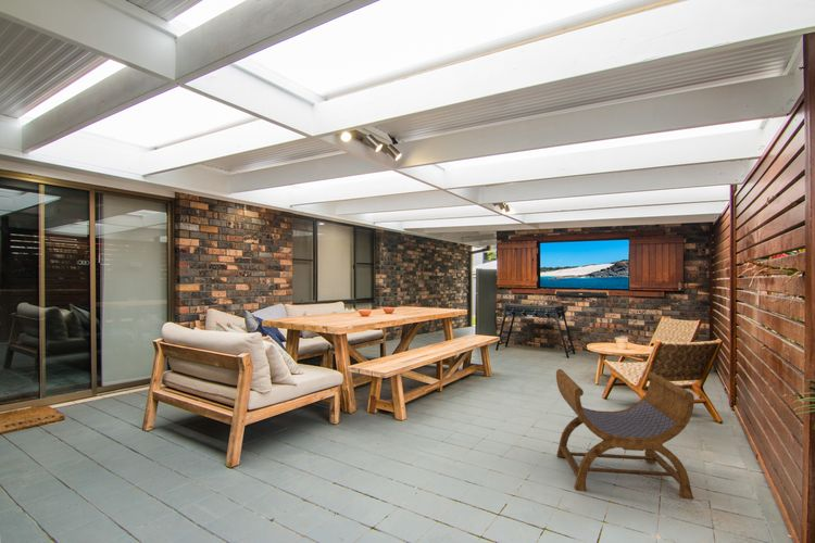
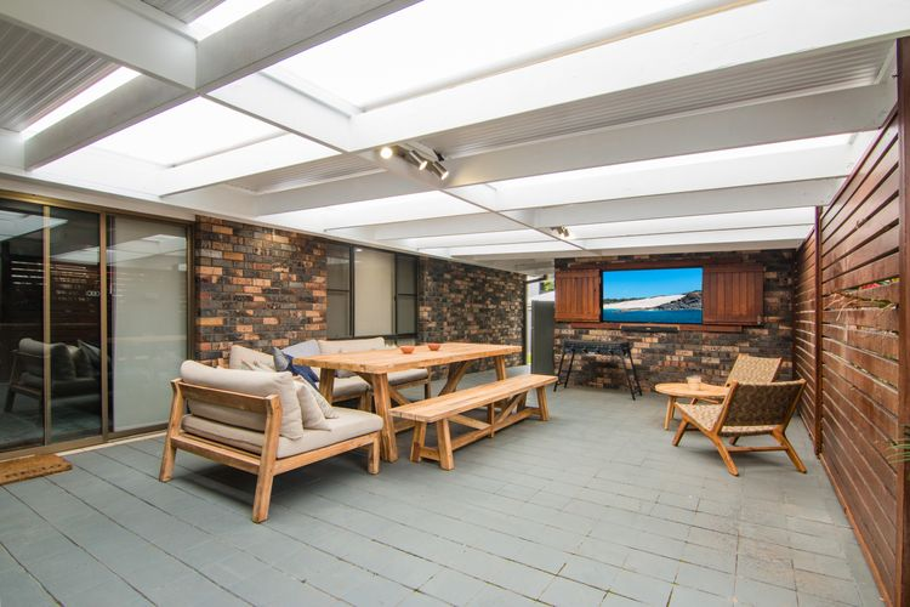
- stool [555,368,695,501]
